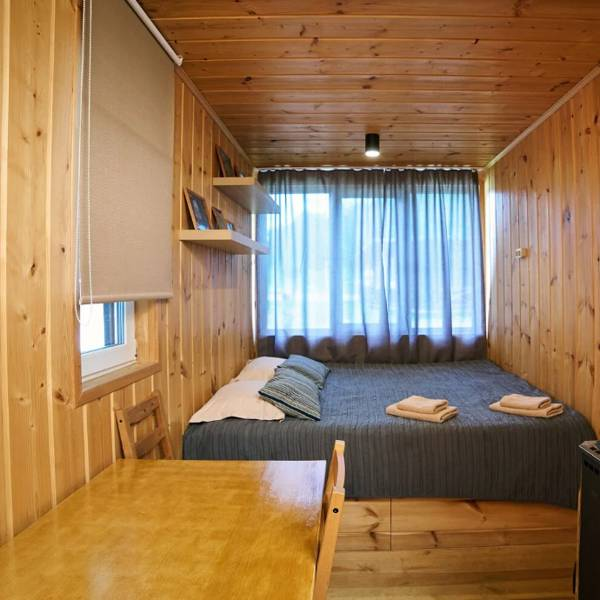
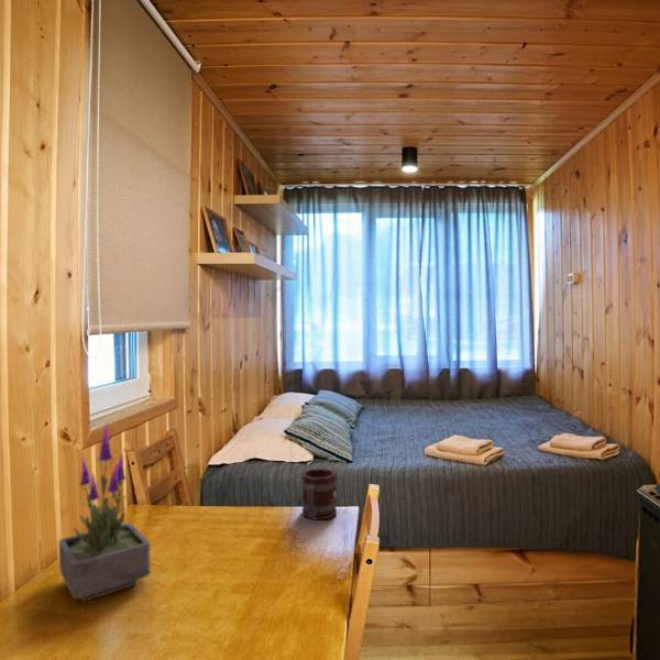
+ potted plant [58,421,152,602]
+ mug [300,468,338,521]
